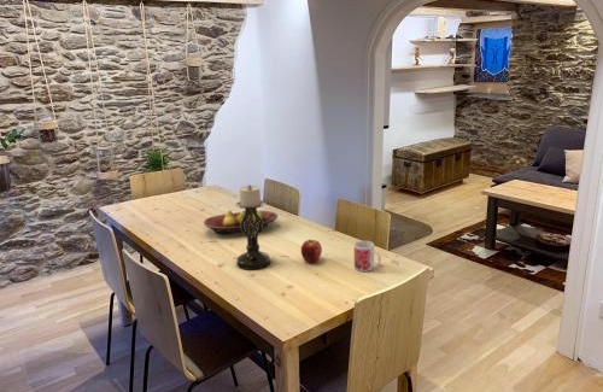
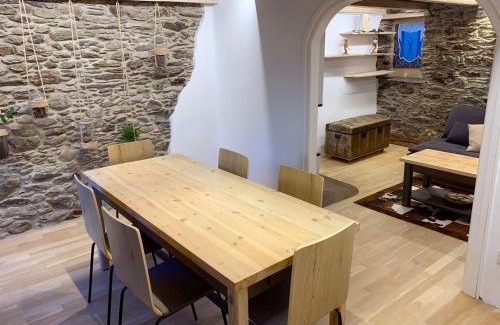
- mug [353,240,382,273]
- candle holder [234,183,273,271]
- fruit bowl [203,210,279,235]
- apple [300,239,323,264]
